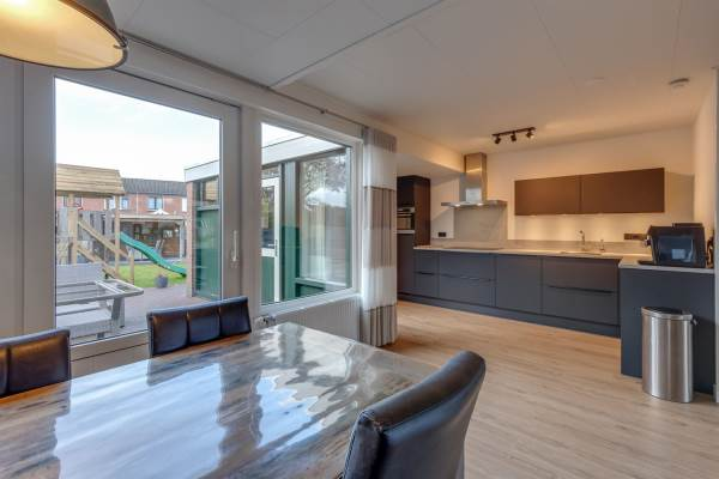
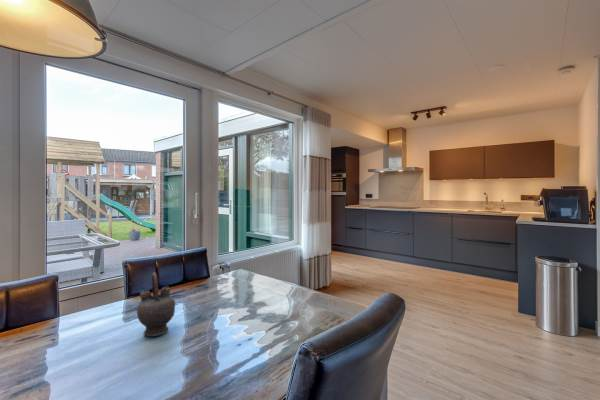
+ teapot [136,271,176,337]
